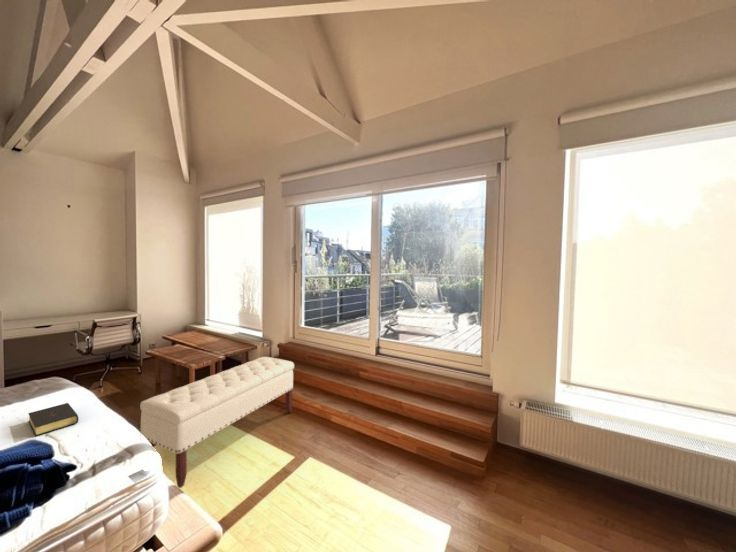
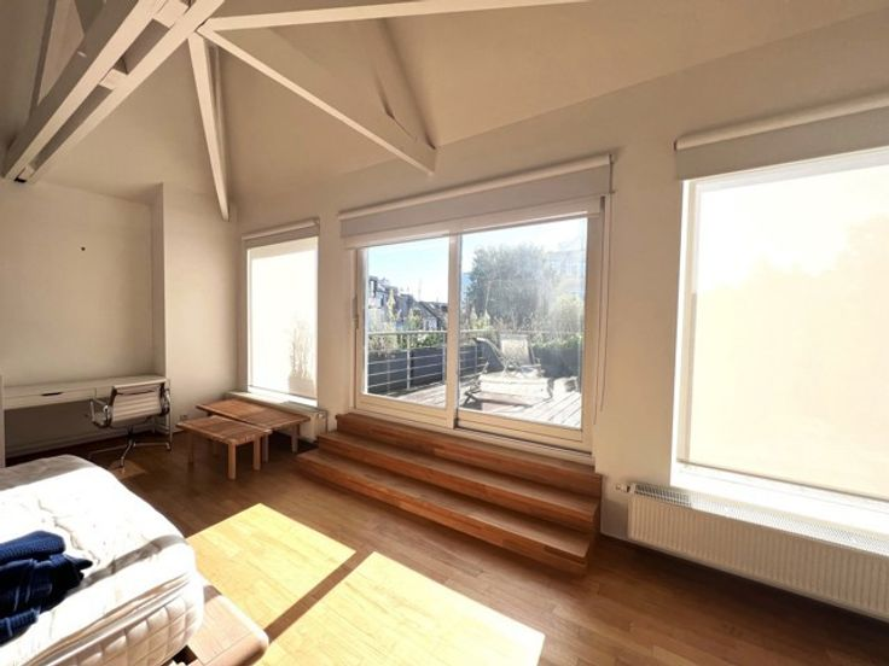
- bench [139,356,295,489]
- bible [27,402,79,437]
